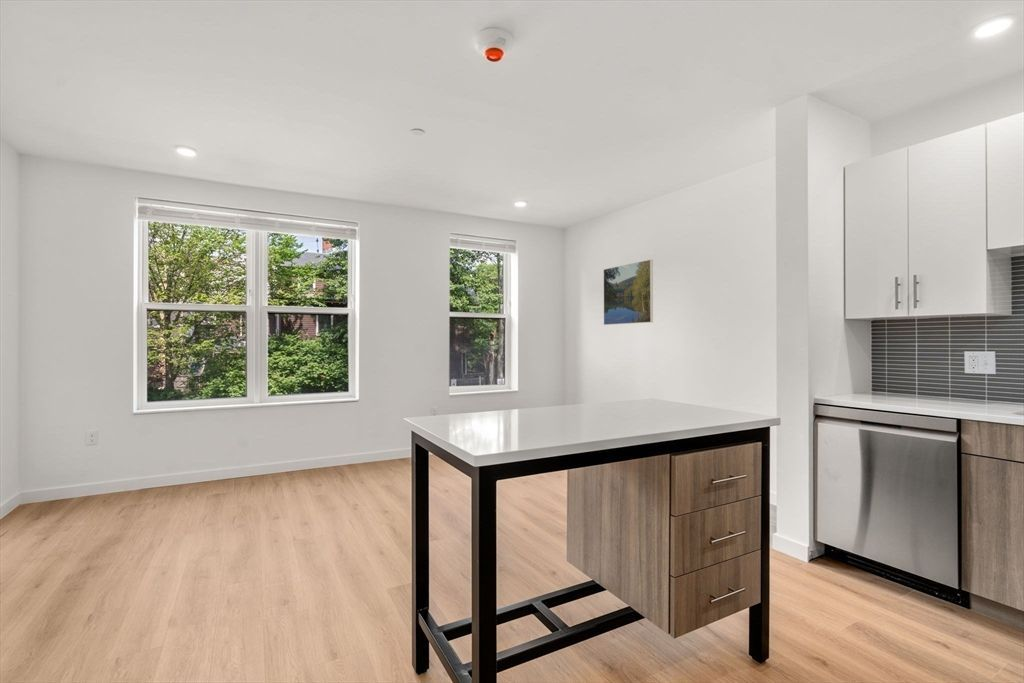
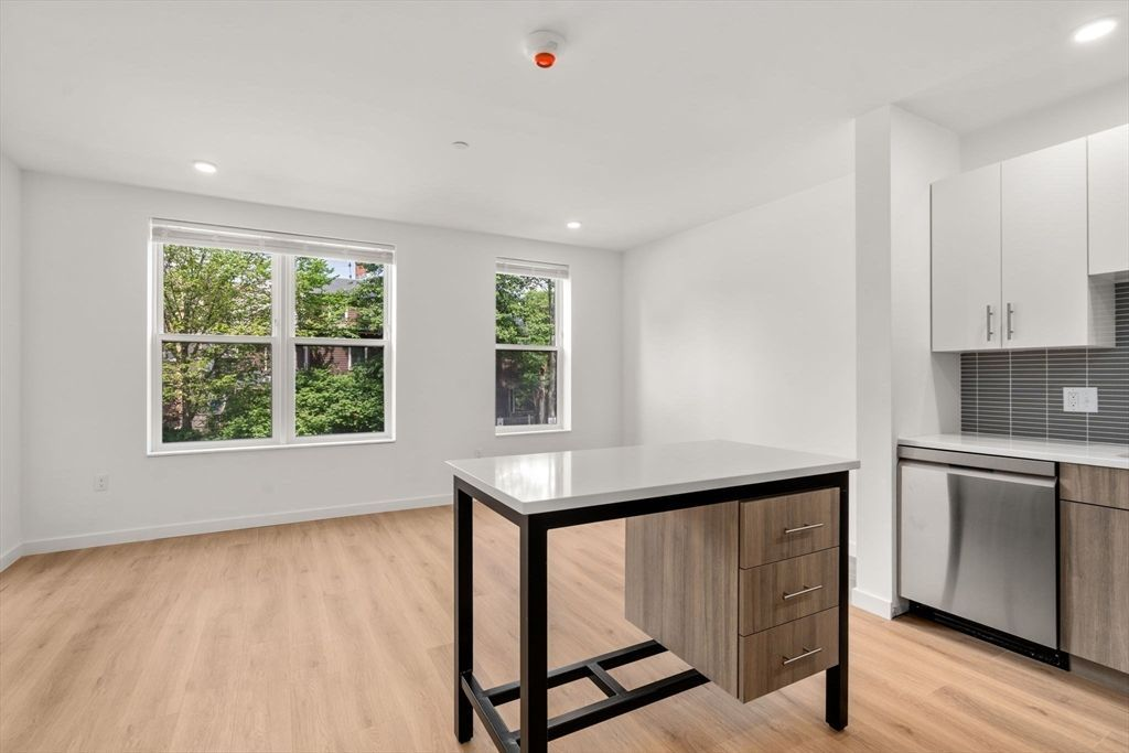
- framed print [603,259,654,326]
